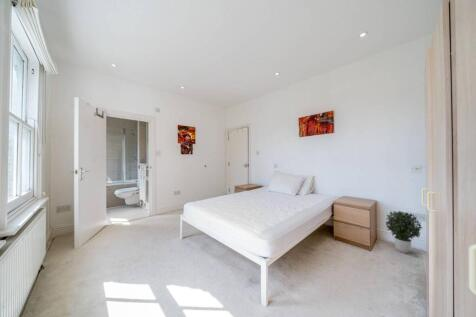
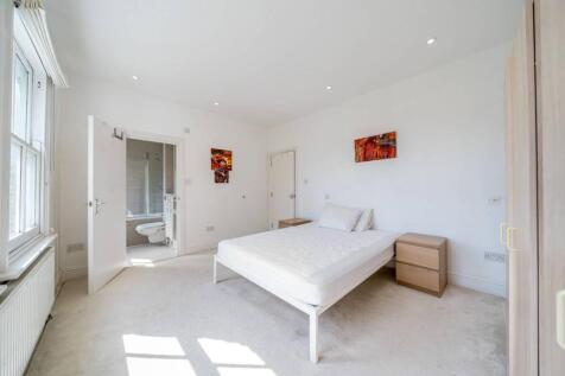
- potted plant [385,210,423,254]
